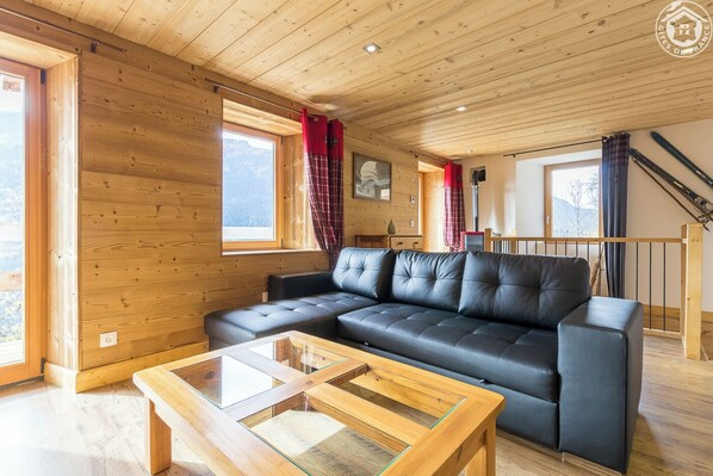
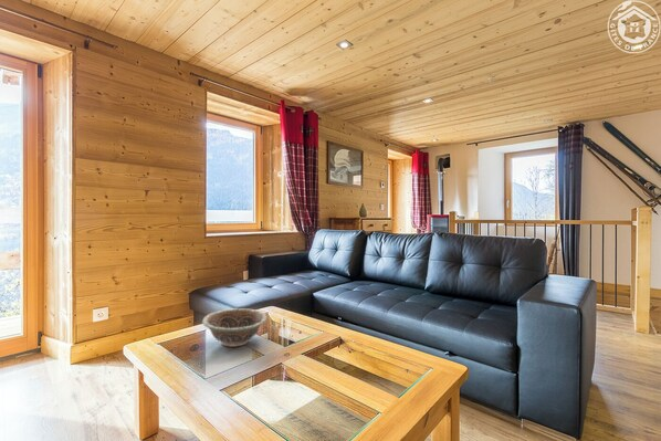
+ decorative bowl [201,307,269,348]
